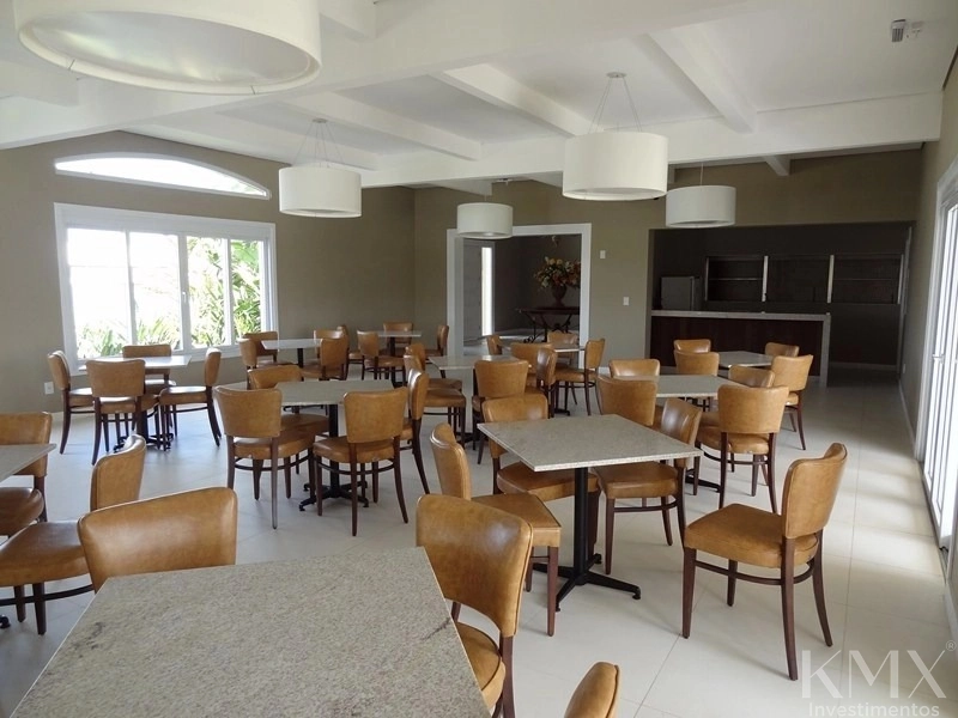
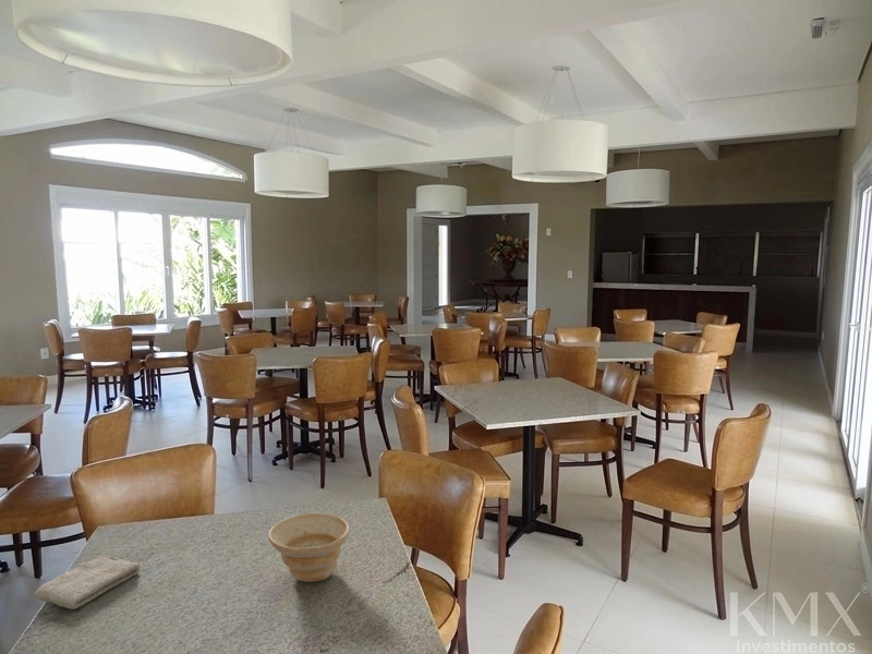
+ washcloth [33,555,141,610]
+ bowl [267,512,351,583]
